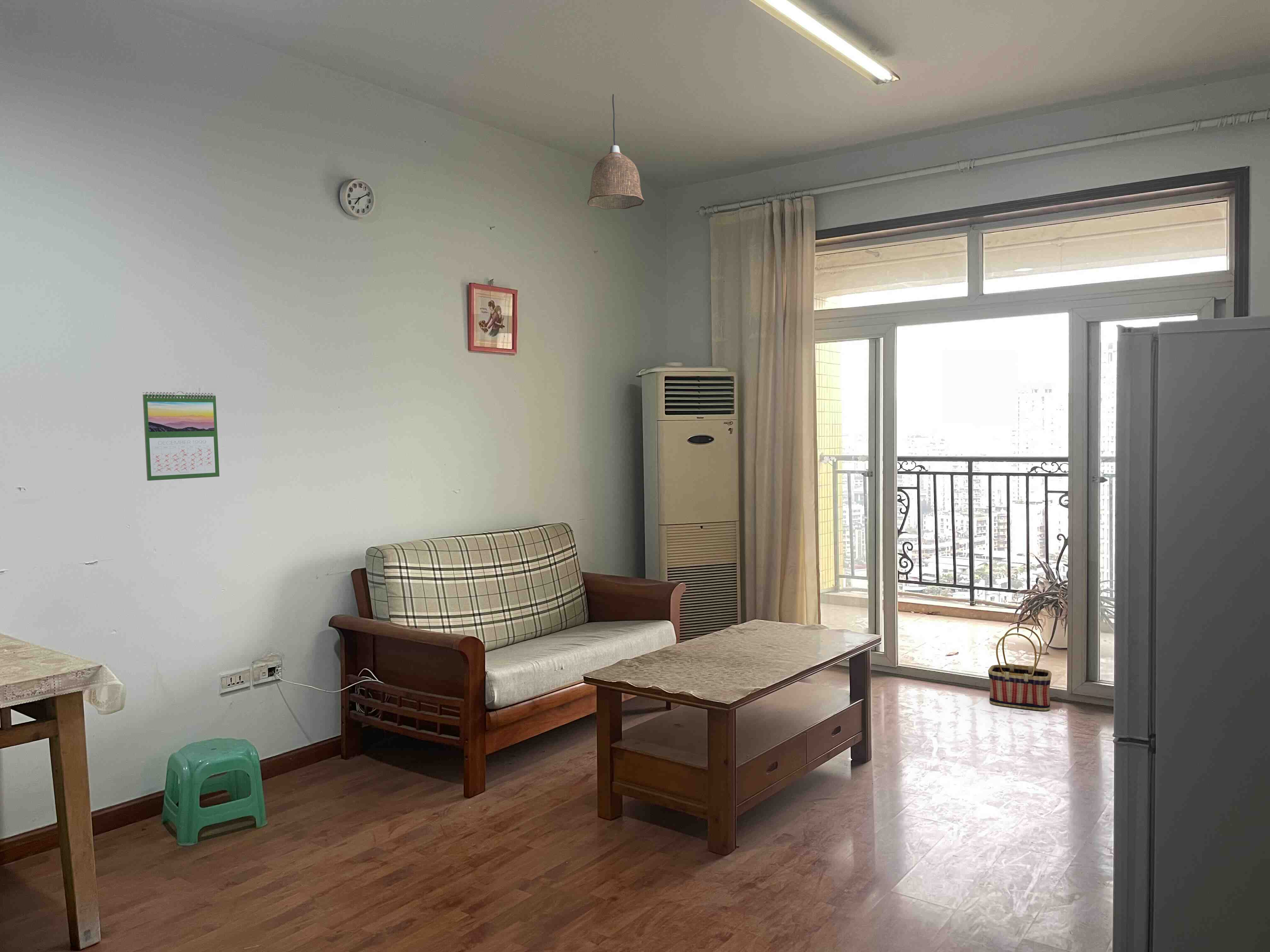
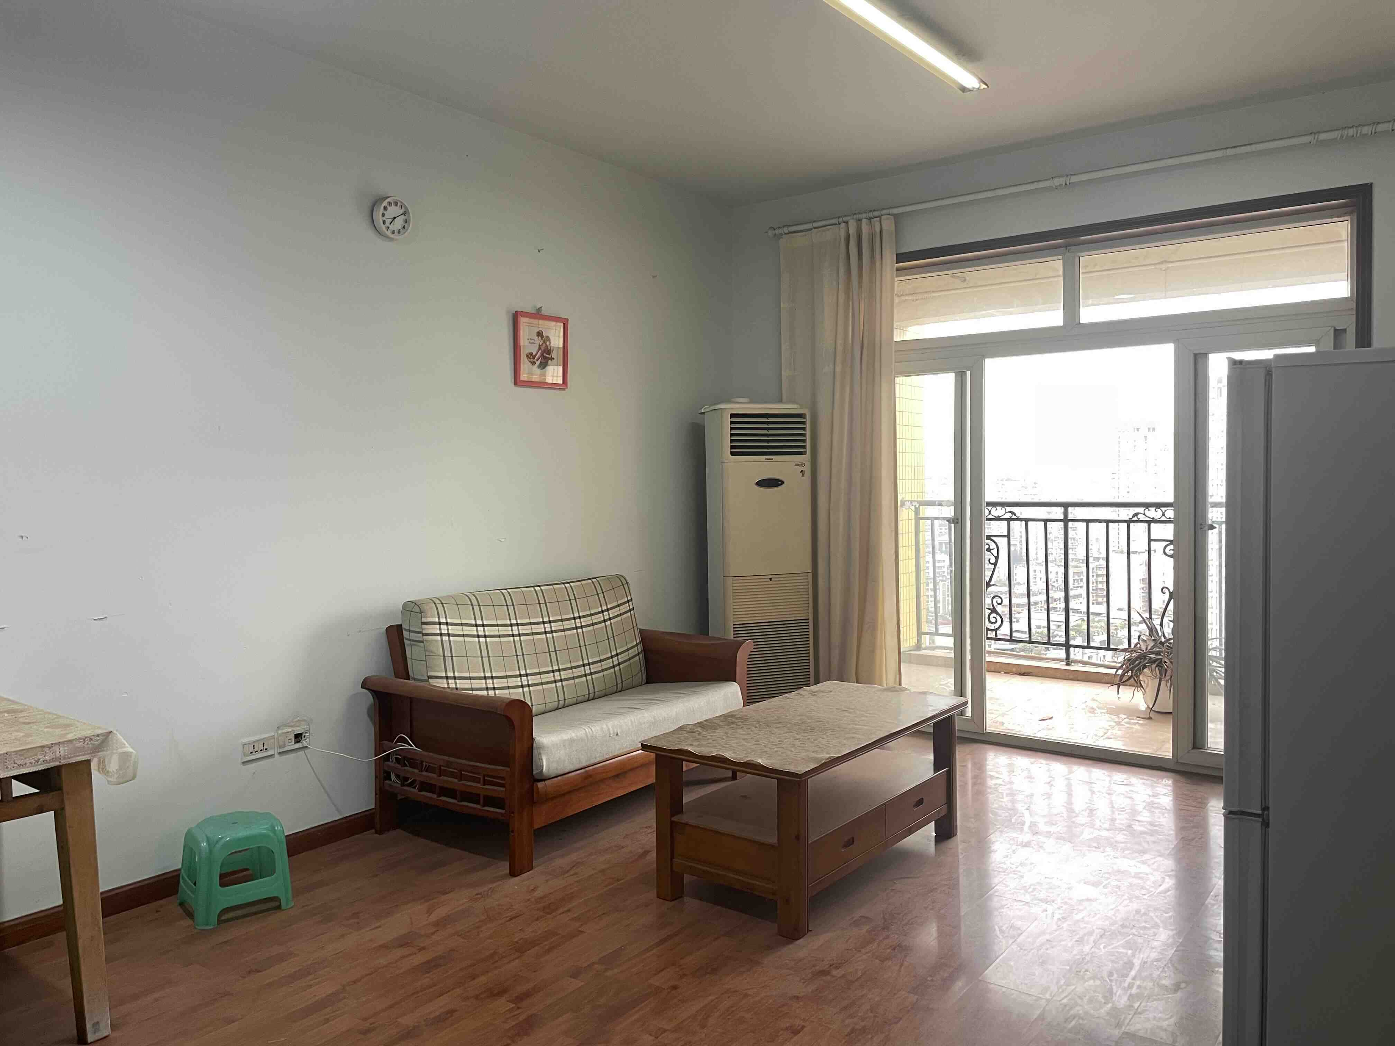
- basket [988,626,1052,711]
- pendant lamp [587,94,644,210]
- calendar [142,391,220,481]
